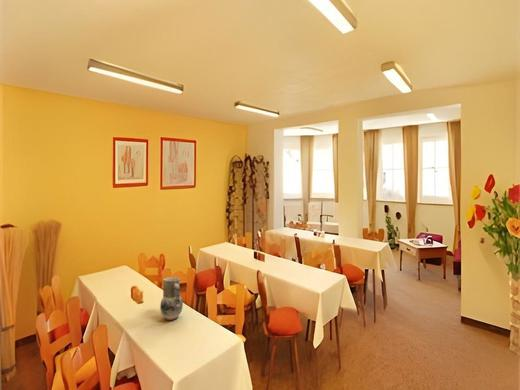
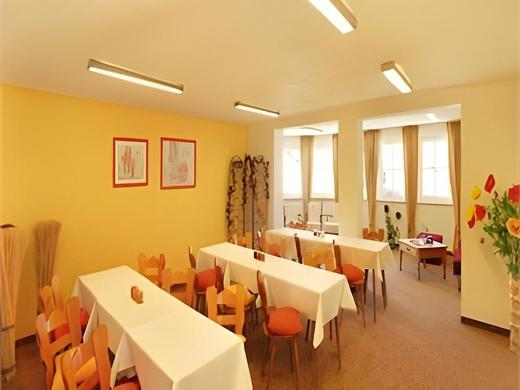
- vase [159,276,184,321]
